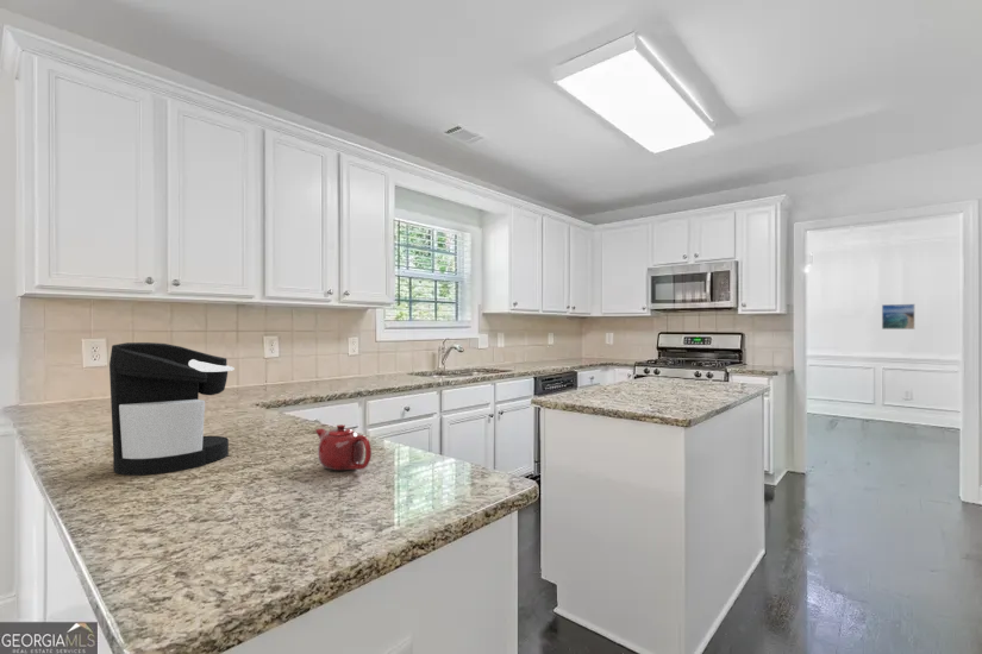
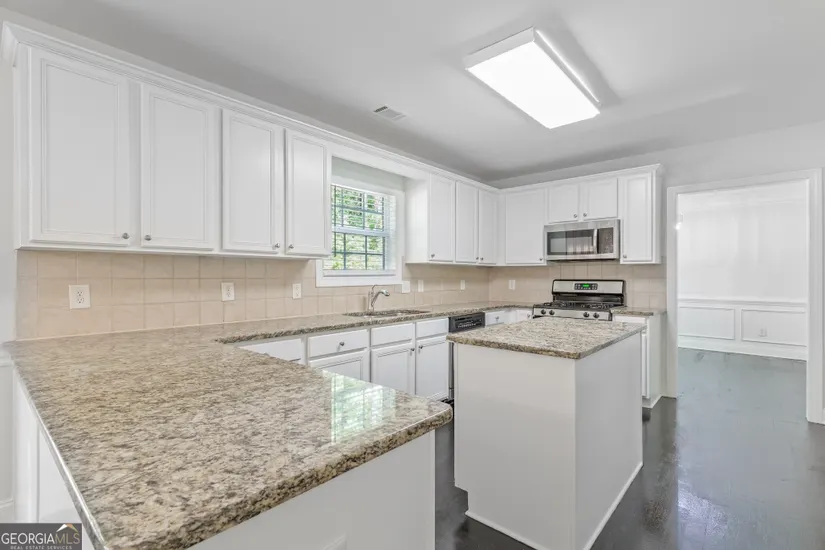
- coffee maker [108,341,236,477]
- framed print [881,303,915,331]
- teapot [314,423,373,471]
